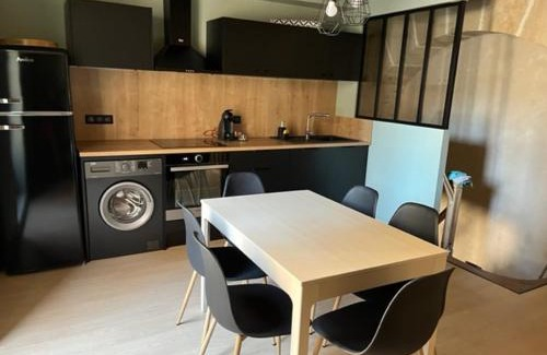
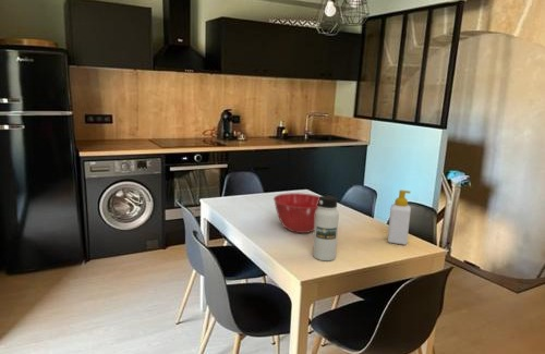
+ mixing bowl [272,192,320,234]
+ soap bottle [386,190,412,246]
+ water bottle [312,195,340,261]
